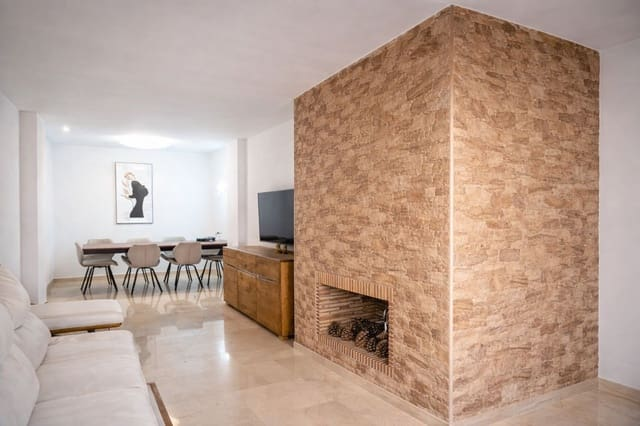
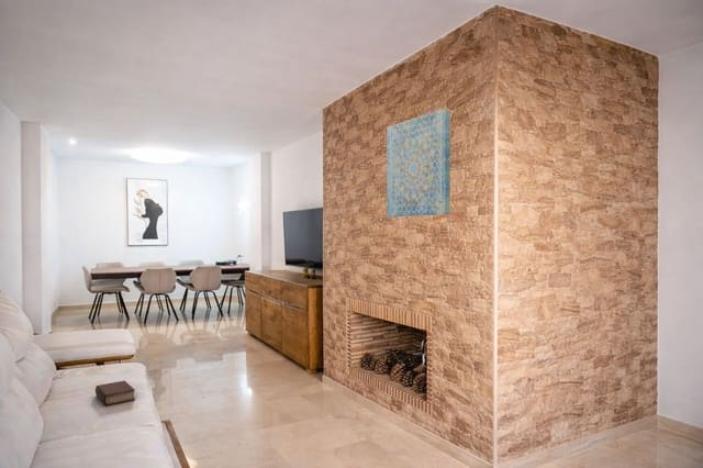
+ wall art [386,107,451,218]
+ book [94,380,136,406]
